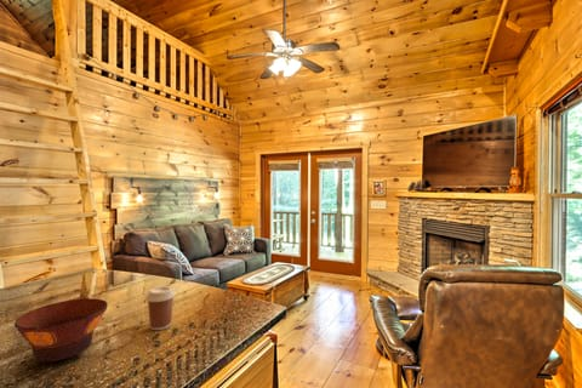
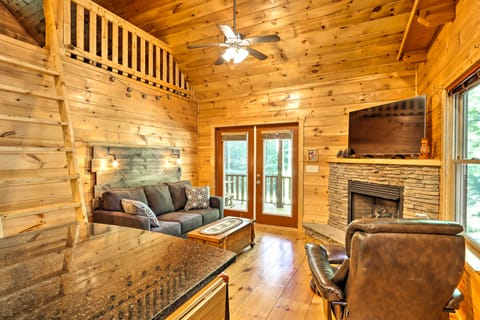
- coffee cup [144,285,177,331]
- bowl [13,297,109,363]
